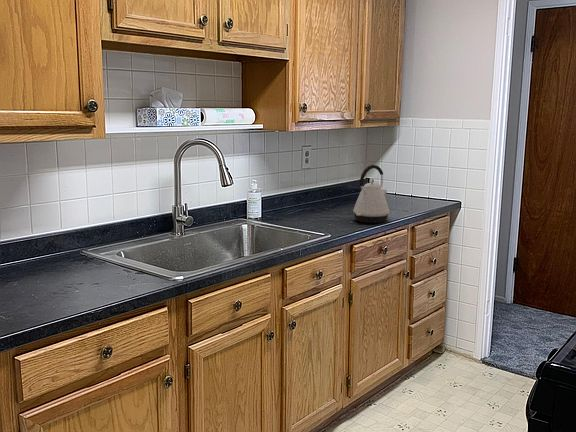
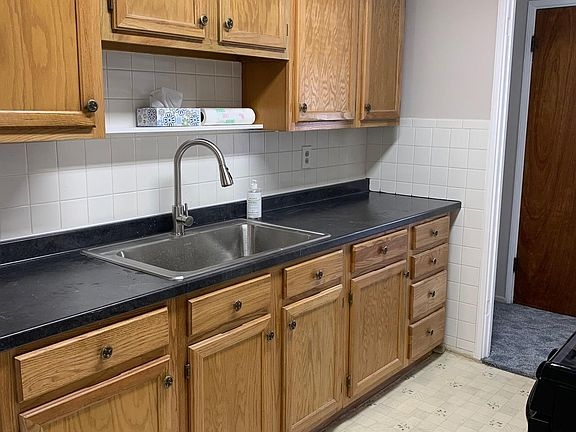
- kettle [352,164,390,224]
